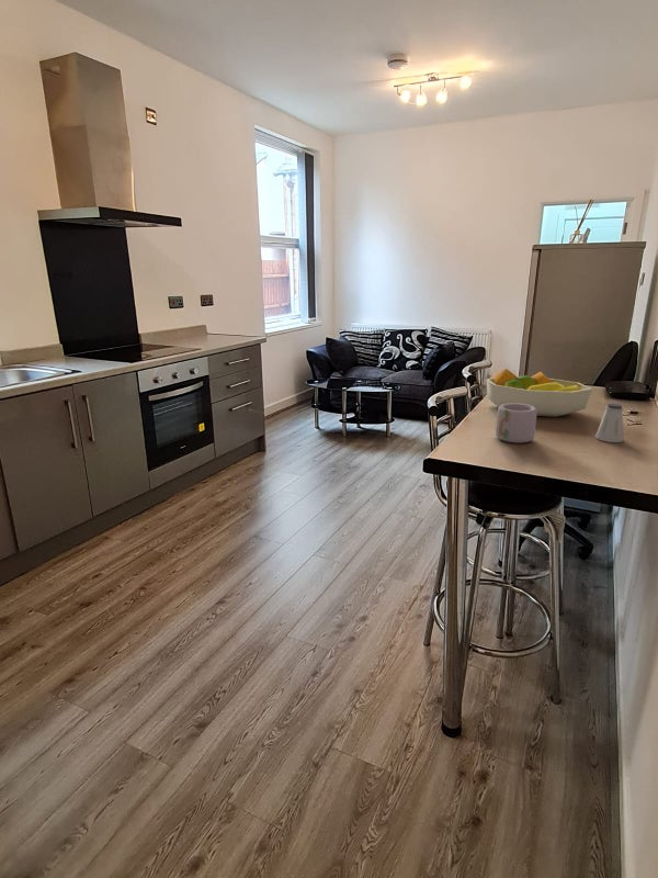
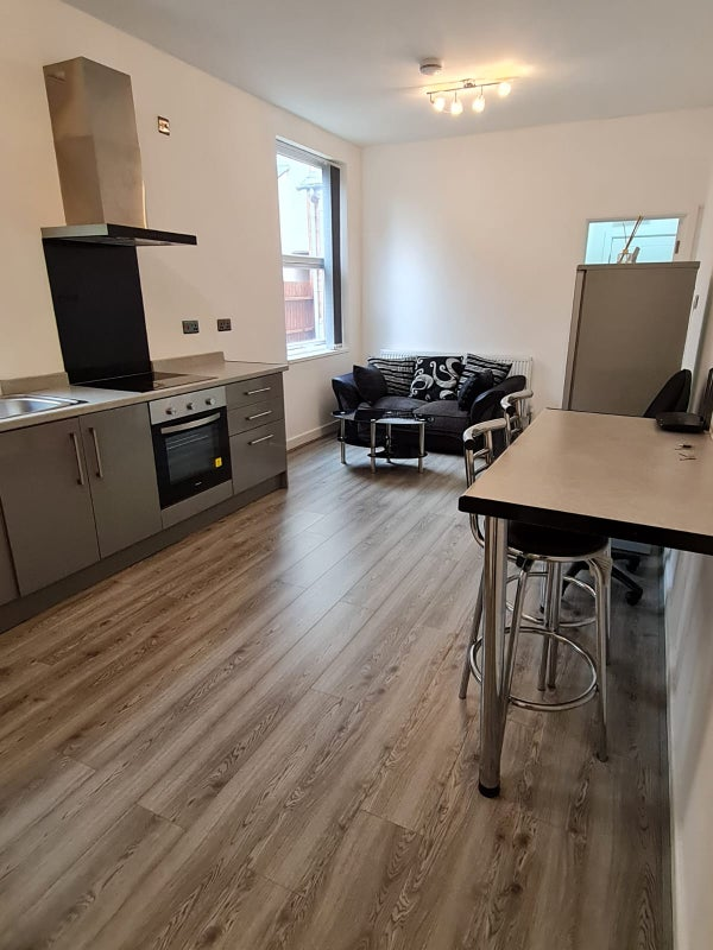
- saltshaker [594,403,625,443]
- fruit bowl [485,368,593,418]
- mug [495,403,547,443]
